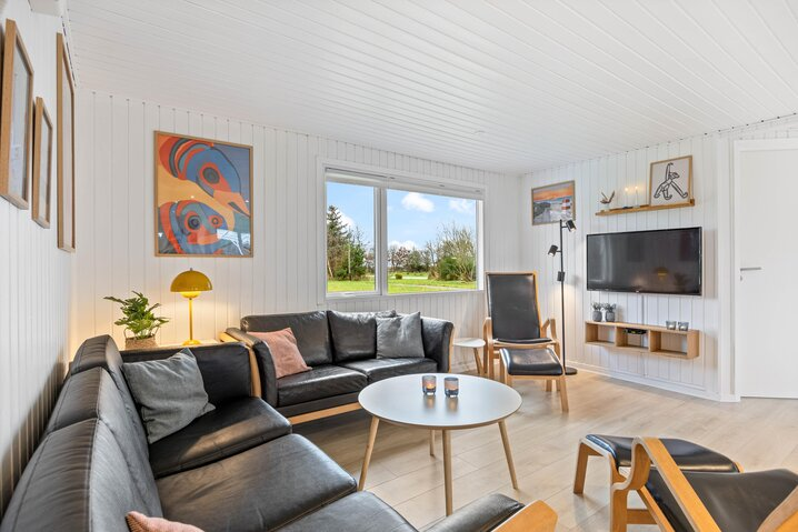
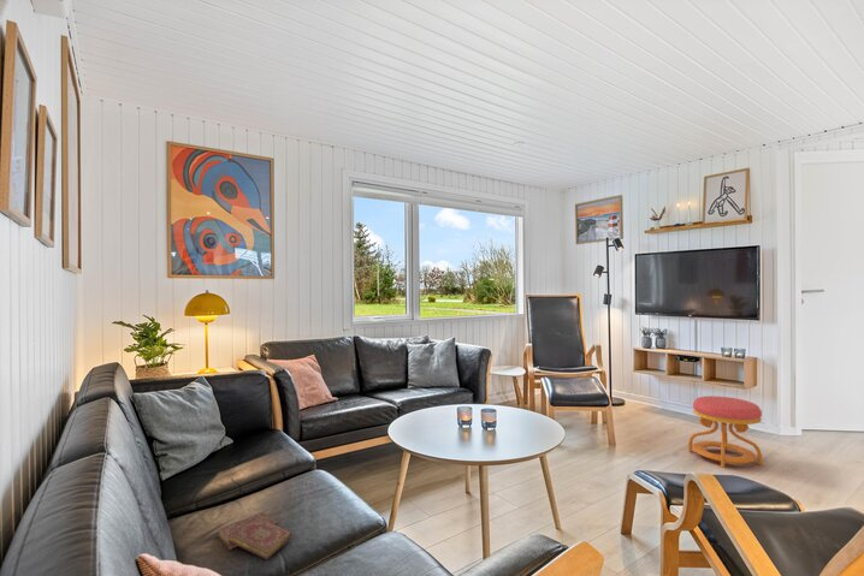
+ stool [687,394,763,469]
+ book [217,510,294,560]
